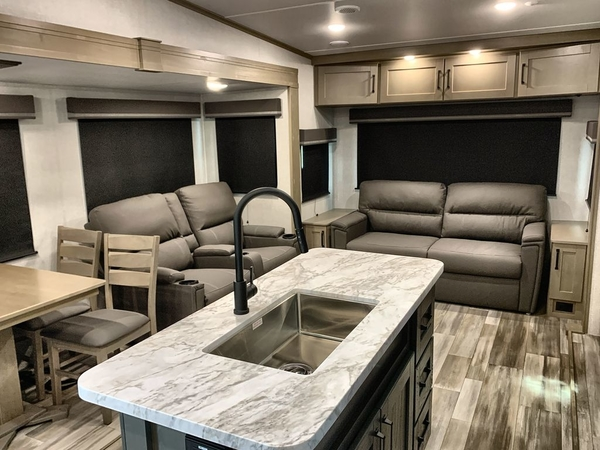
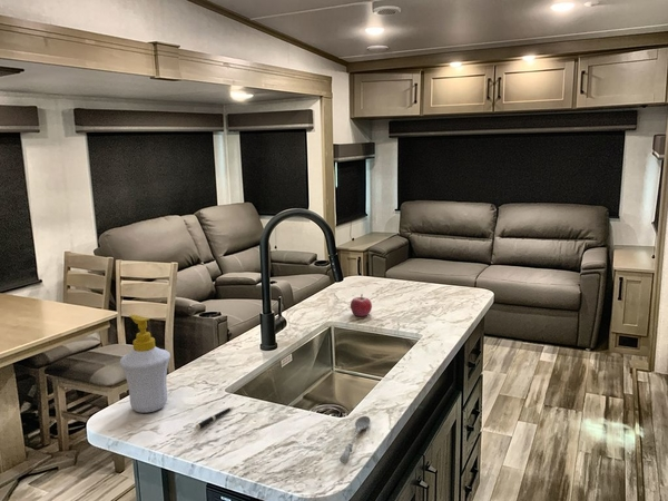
+ soupspoon [338,415,372,464]
+ soap bottle [119,314,171,414]
+ pen [194,405,235,431]
+ fruit [350,293,373,317]
